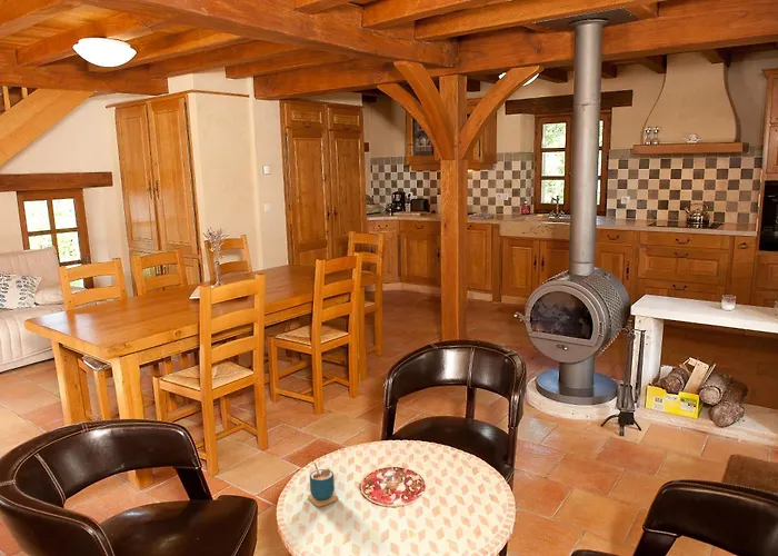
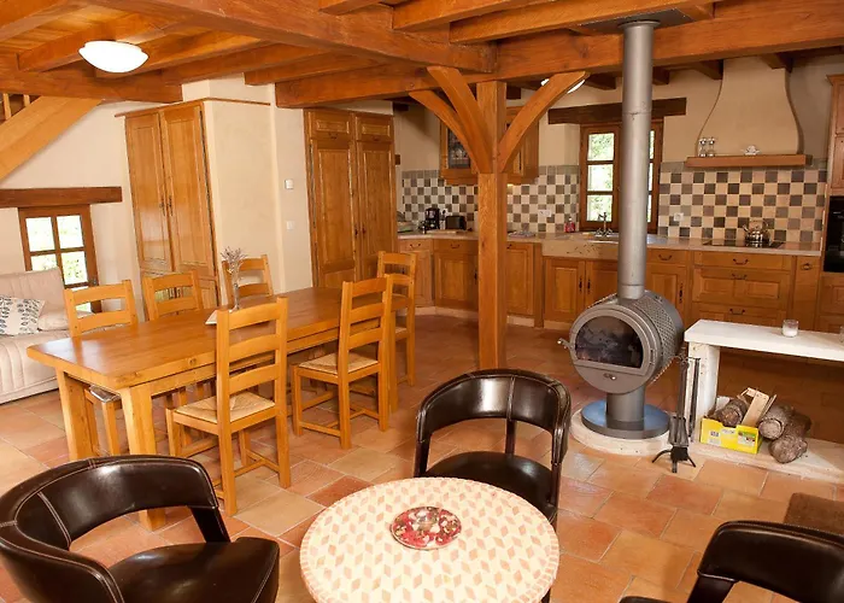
- cup [307,461,339,507]
